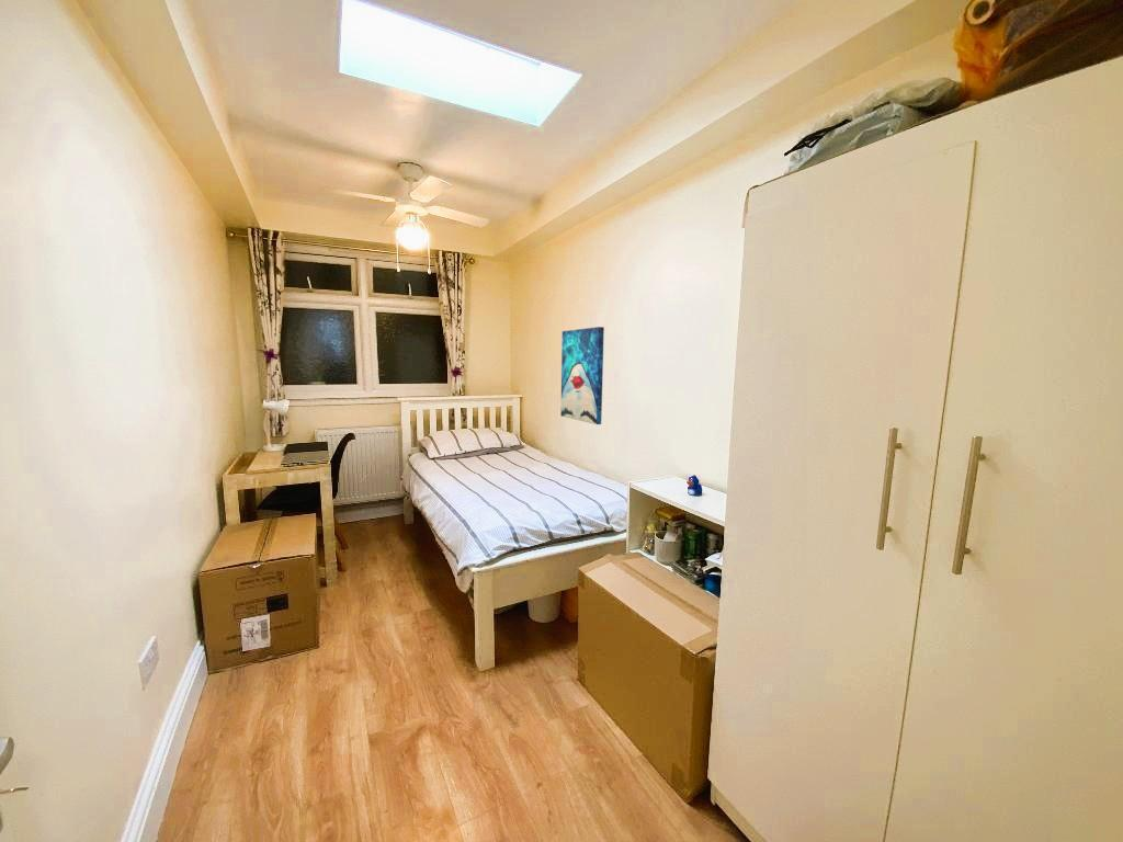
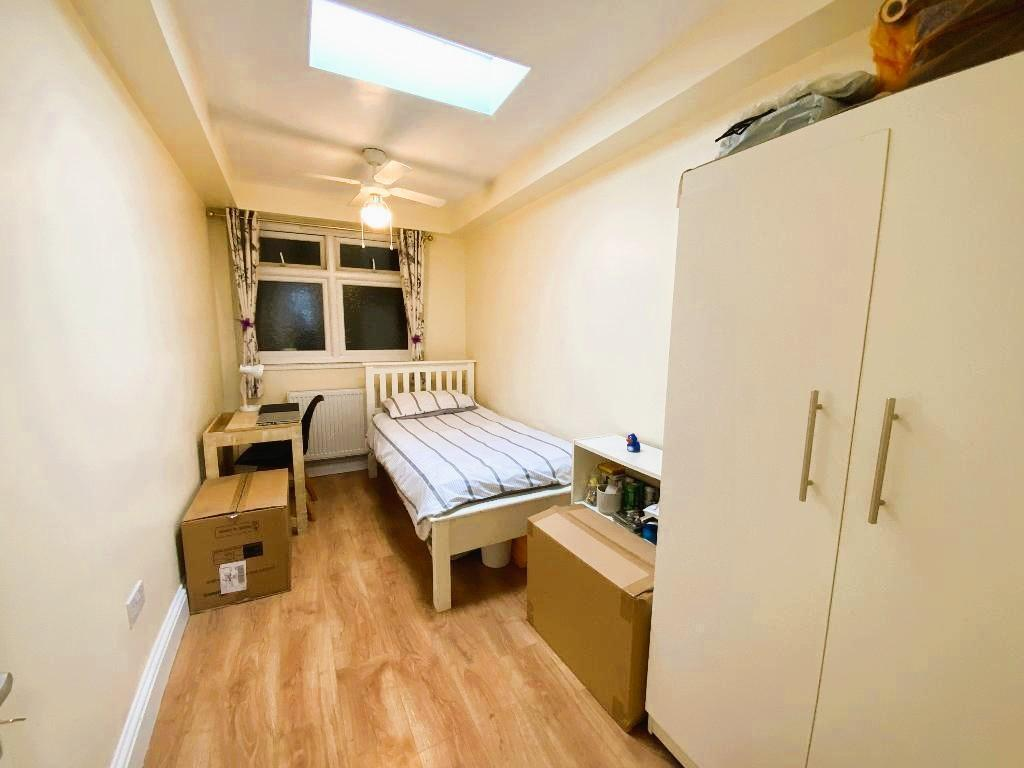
- wall art [559,326,605,425]
